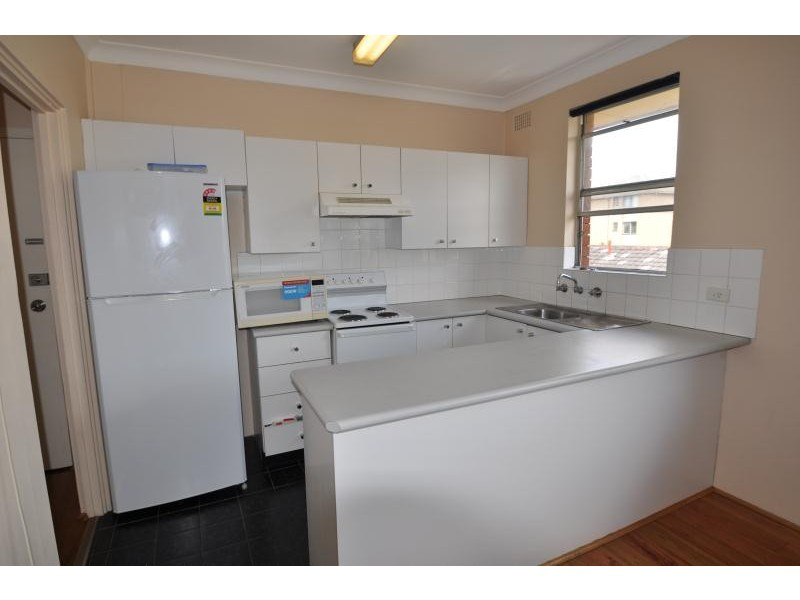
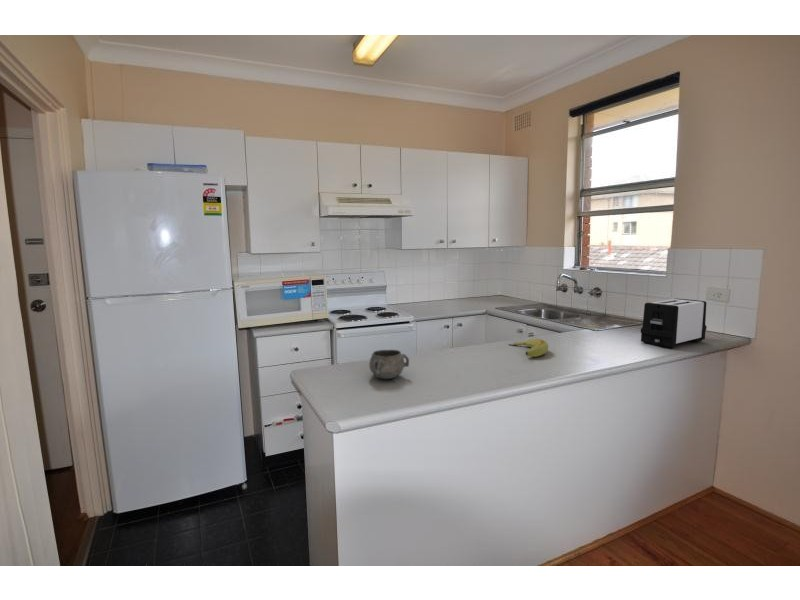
+ toaster [640,298,708,349]
+ banana [508,338,549,358]
+ decorative bowl [368,349,410,380]
